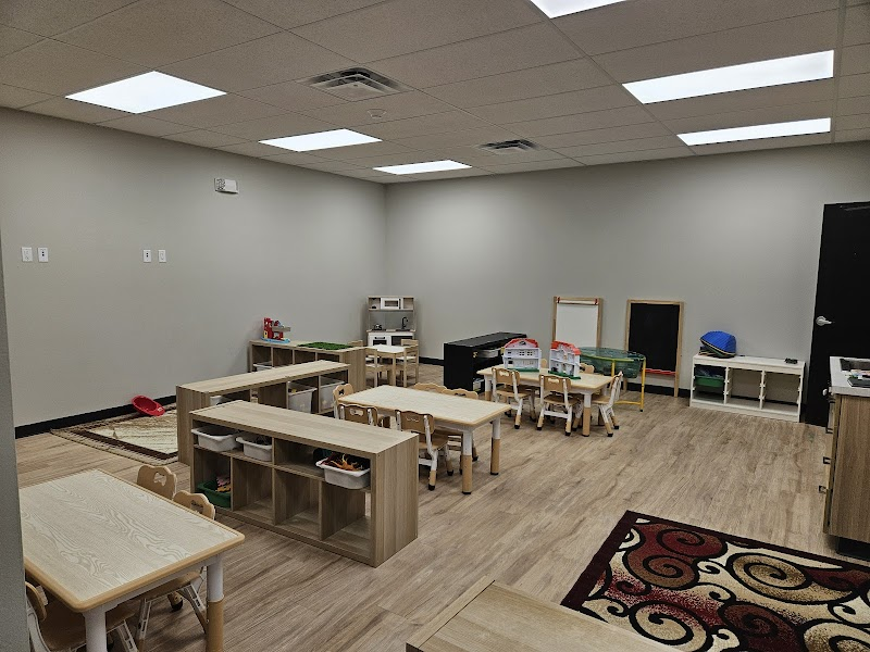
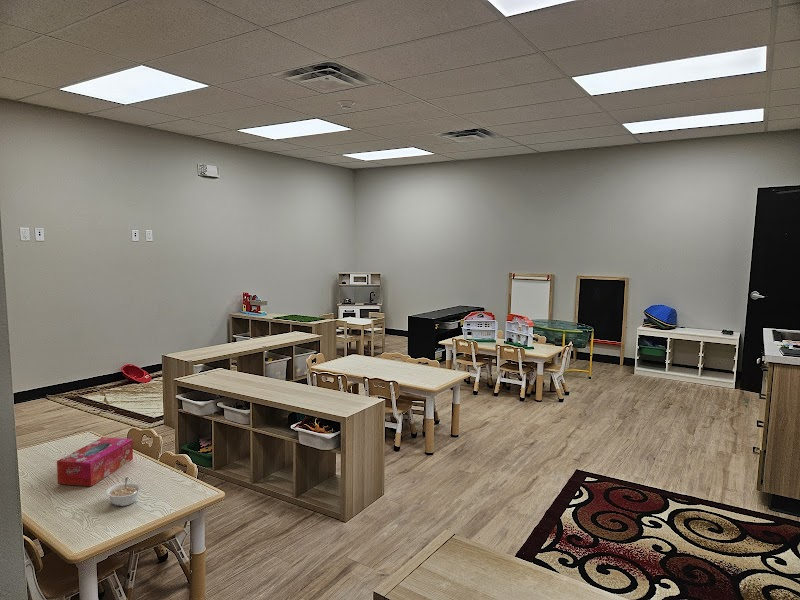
+ tissue box [56,436,134,487]
+ legume [105,476,143,507]
